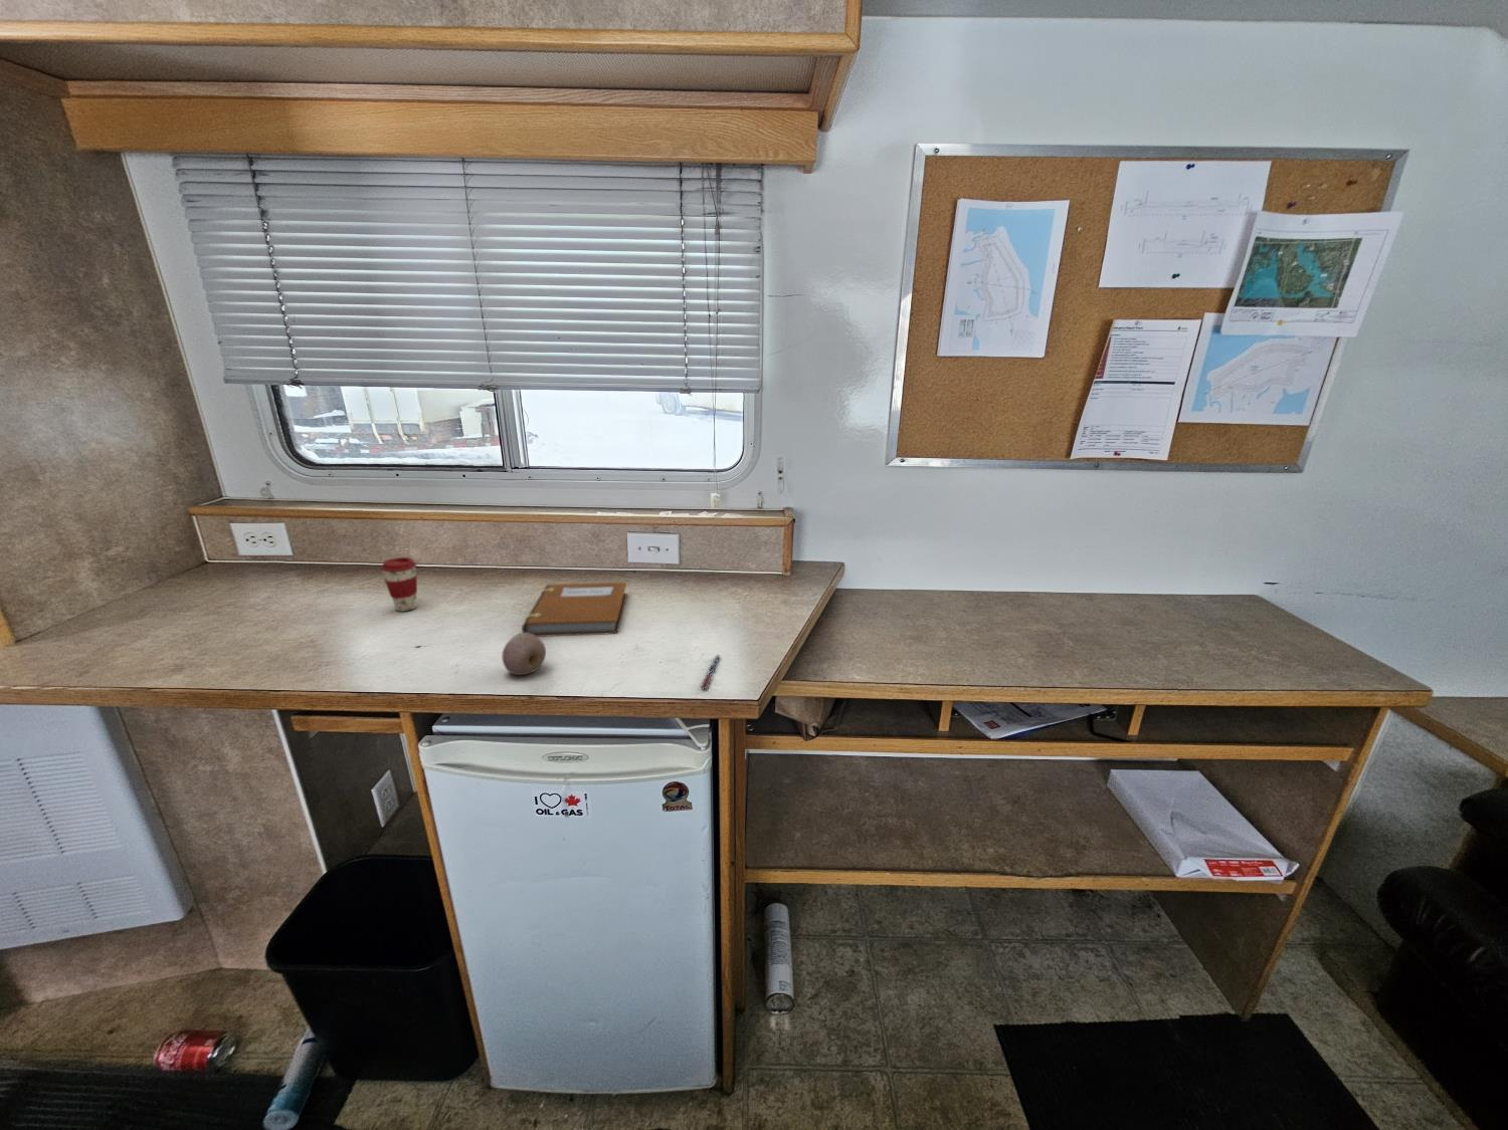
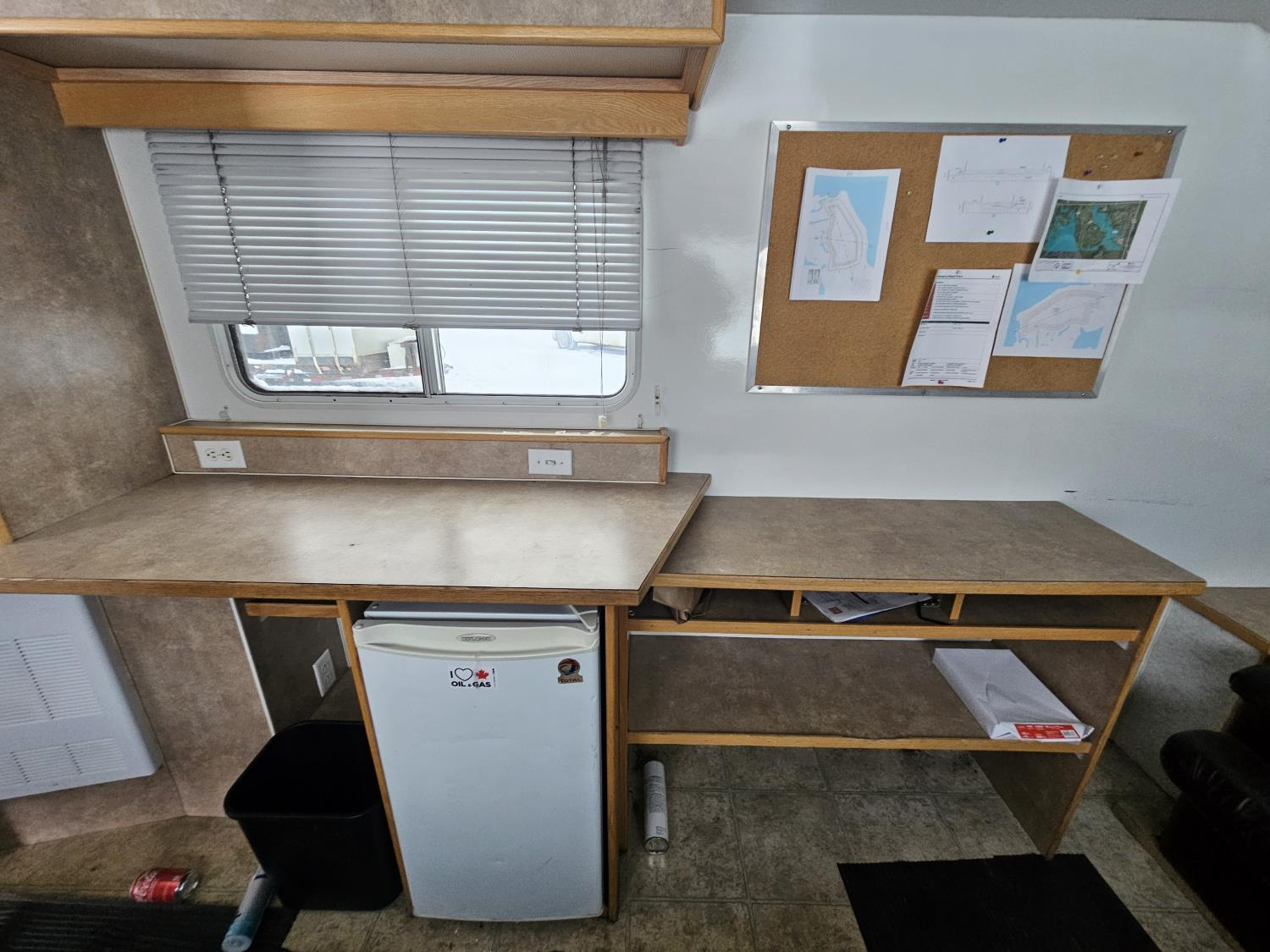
- fruit [501,631,547,677]
- coffee cup [380,557,418,612]
- pen [698,654,723,690]
- notebook [521,582,628,637]
